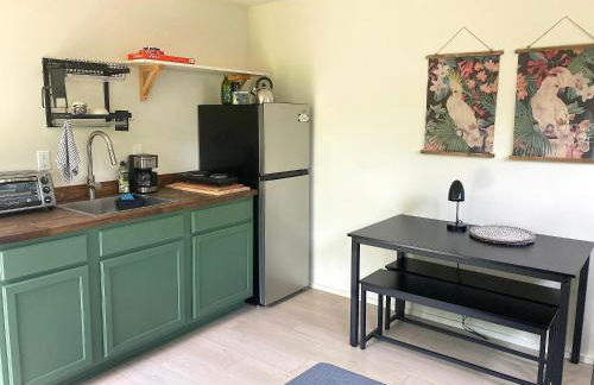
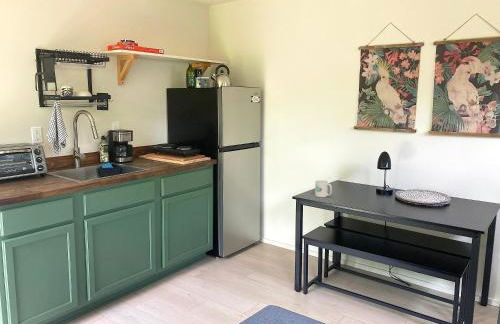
+ mug [314,179,333,198]
